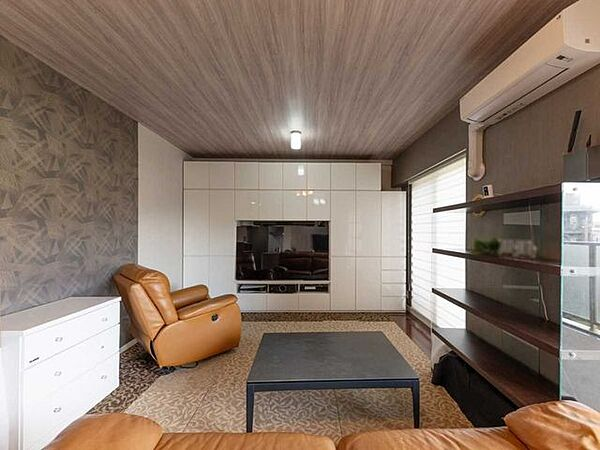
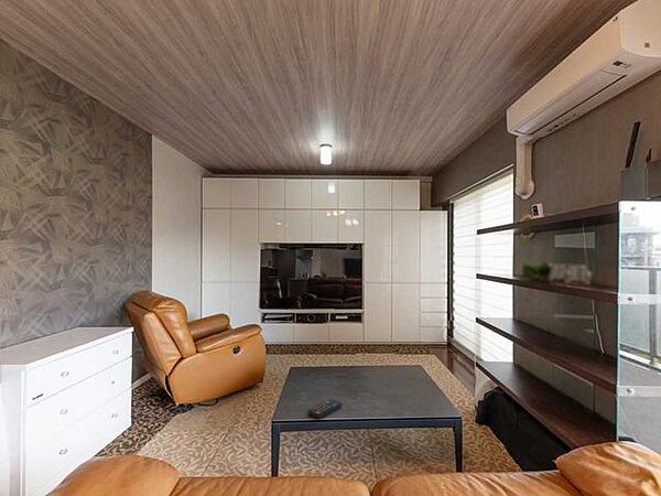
+ remote control [307,398,343,420]
